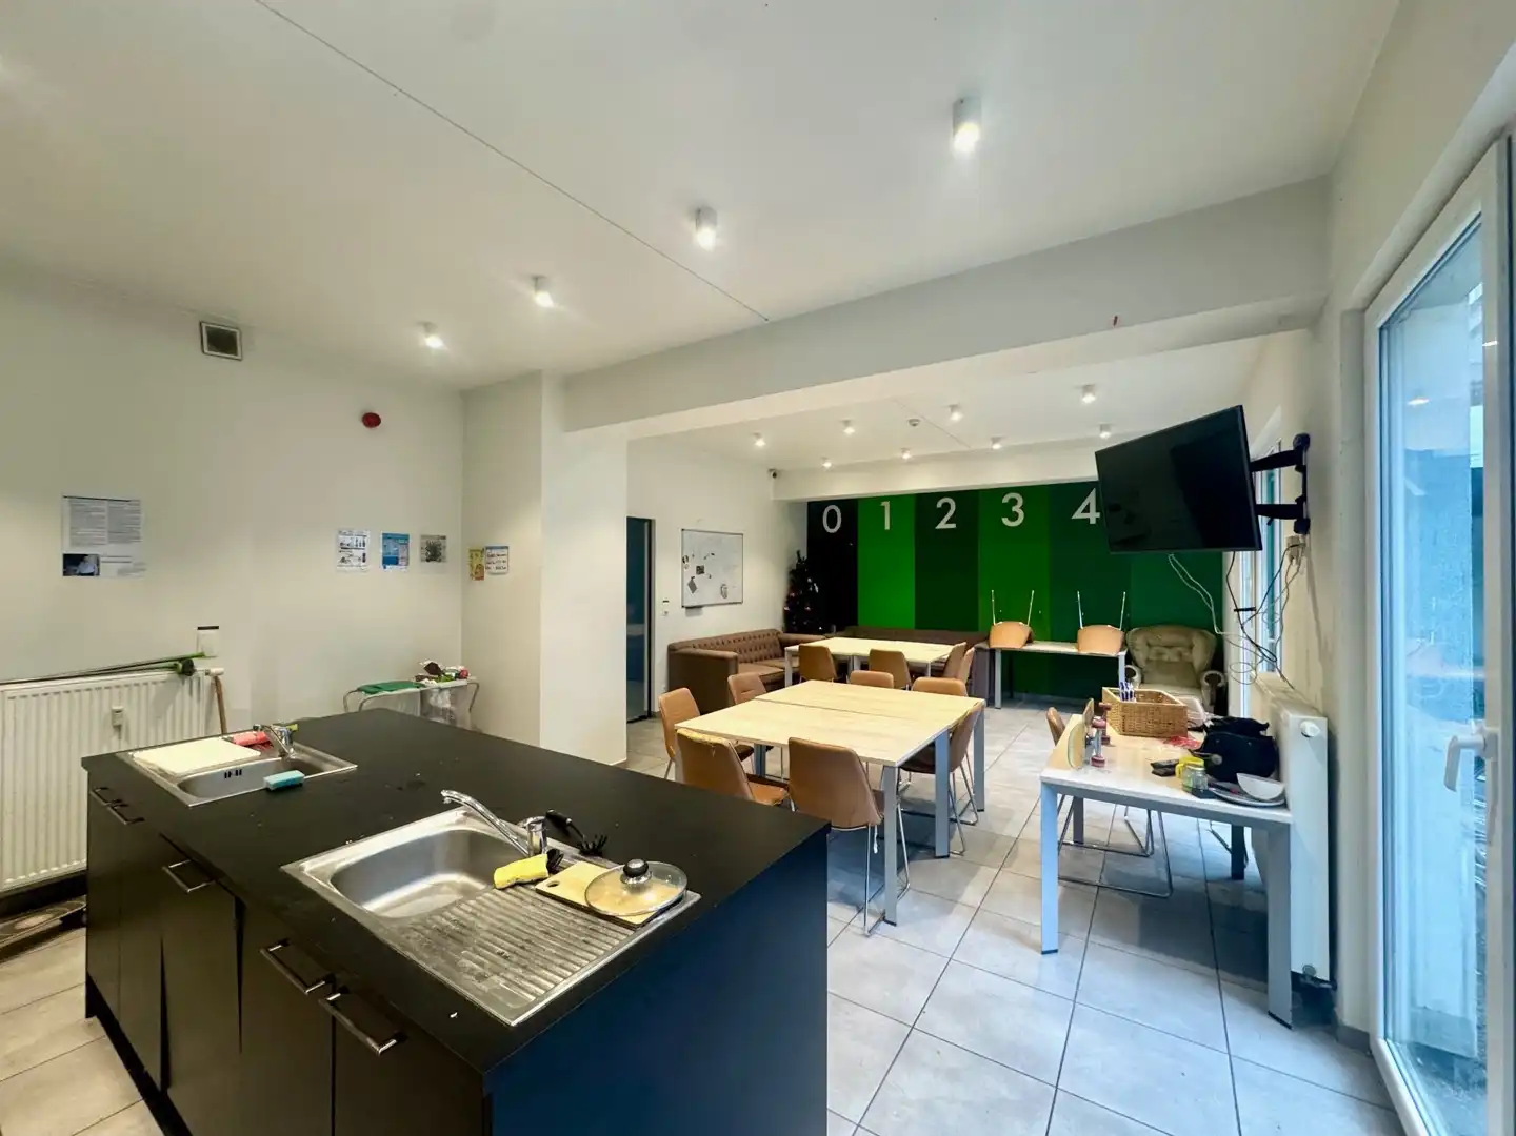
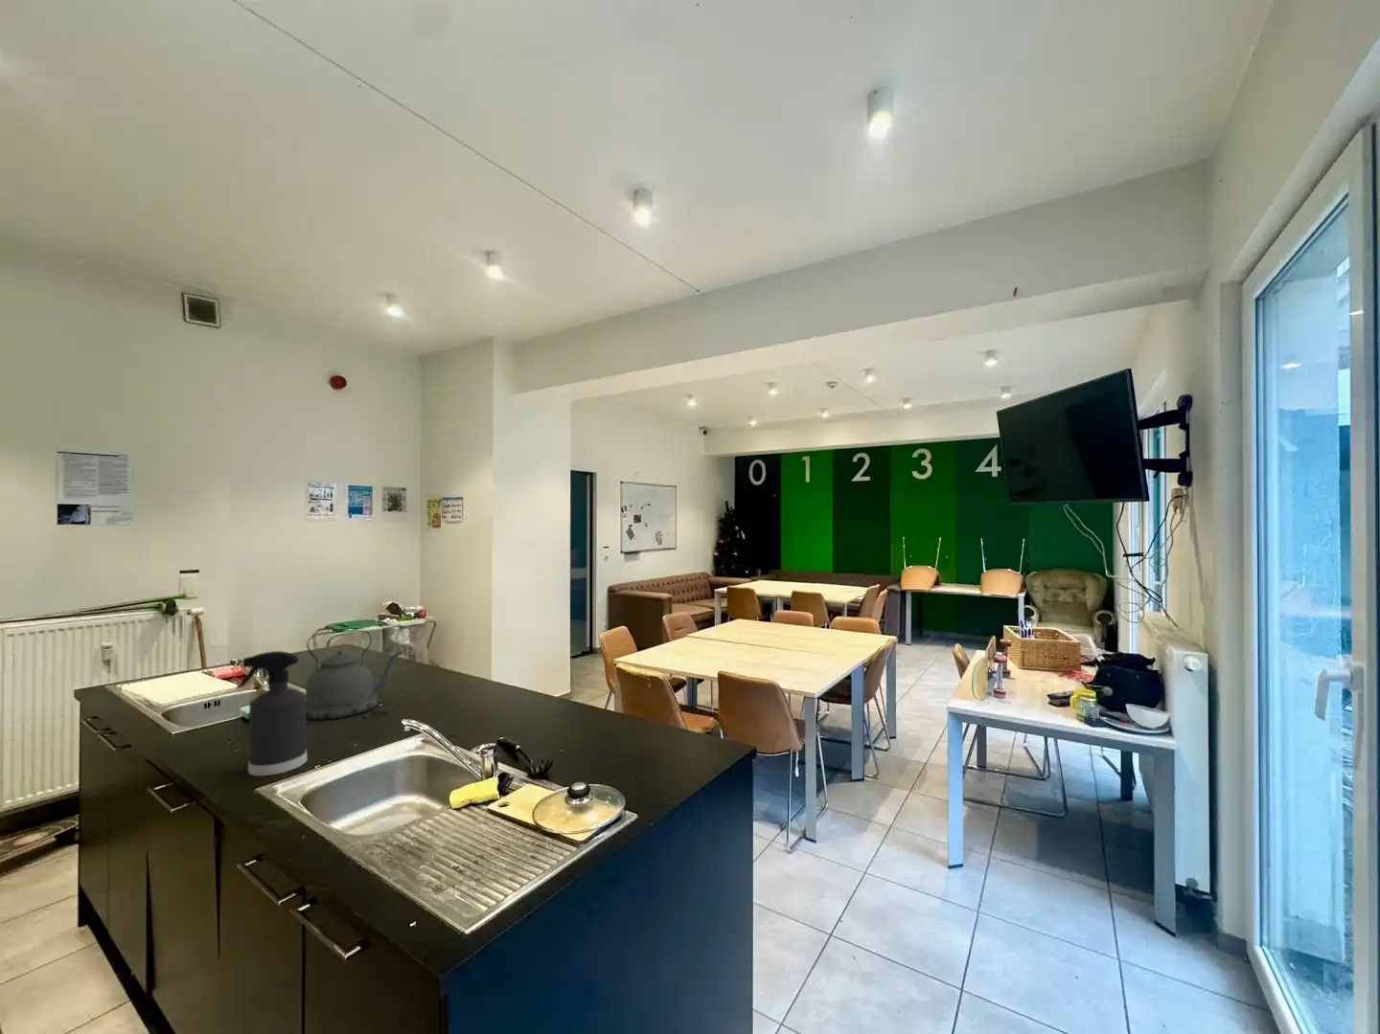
+ spray bottle [237,651,308,777]
+ kettle [304,629,403,721]
